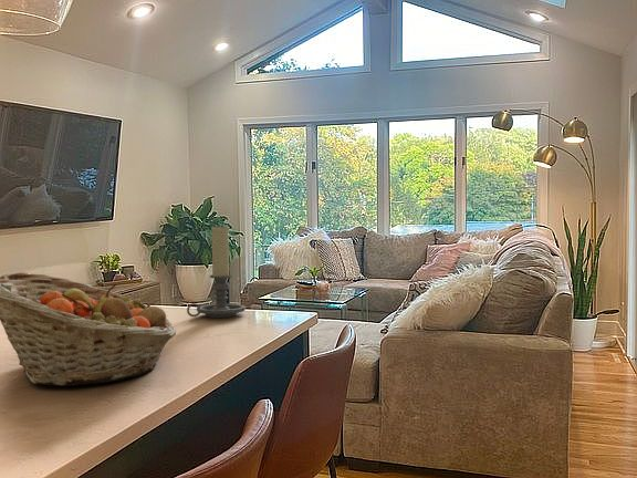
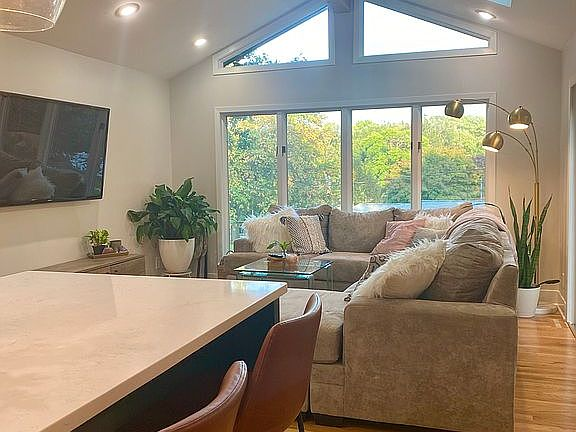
- fruit basket [0,271,177,387]
- candle holder [186,226,247,319]
